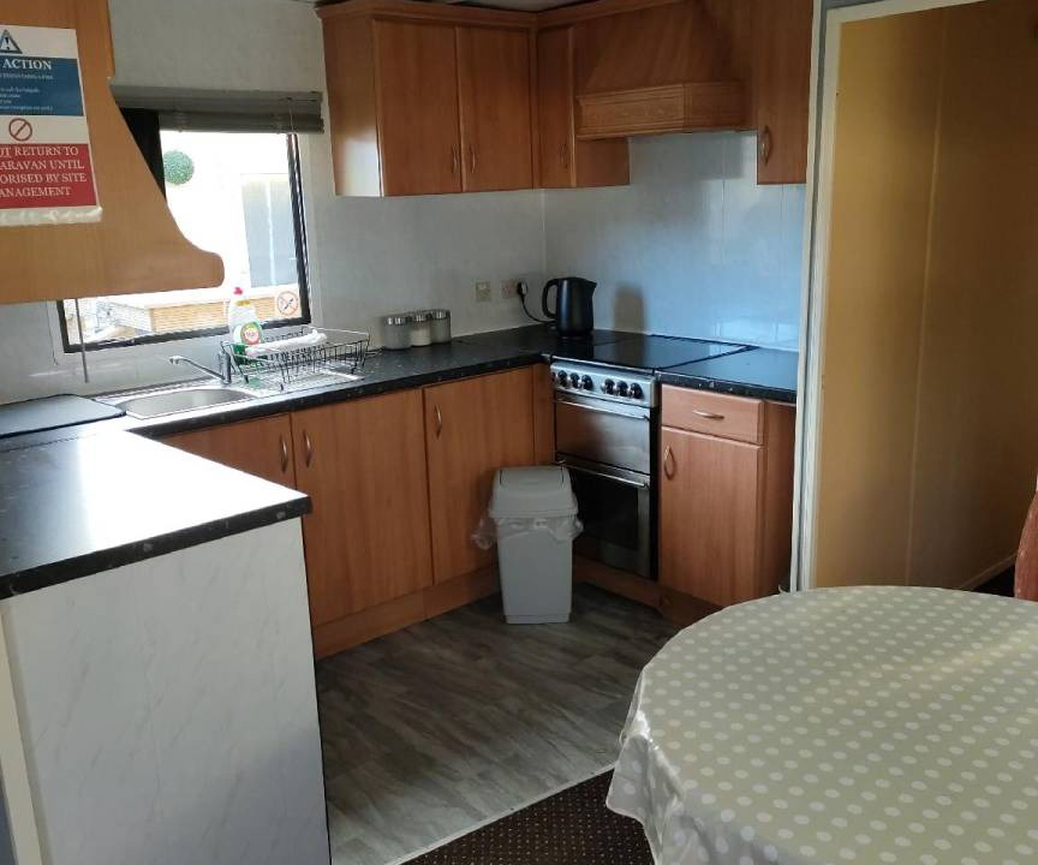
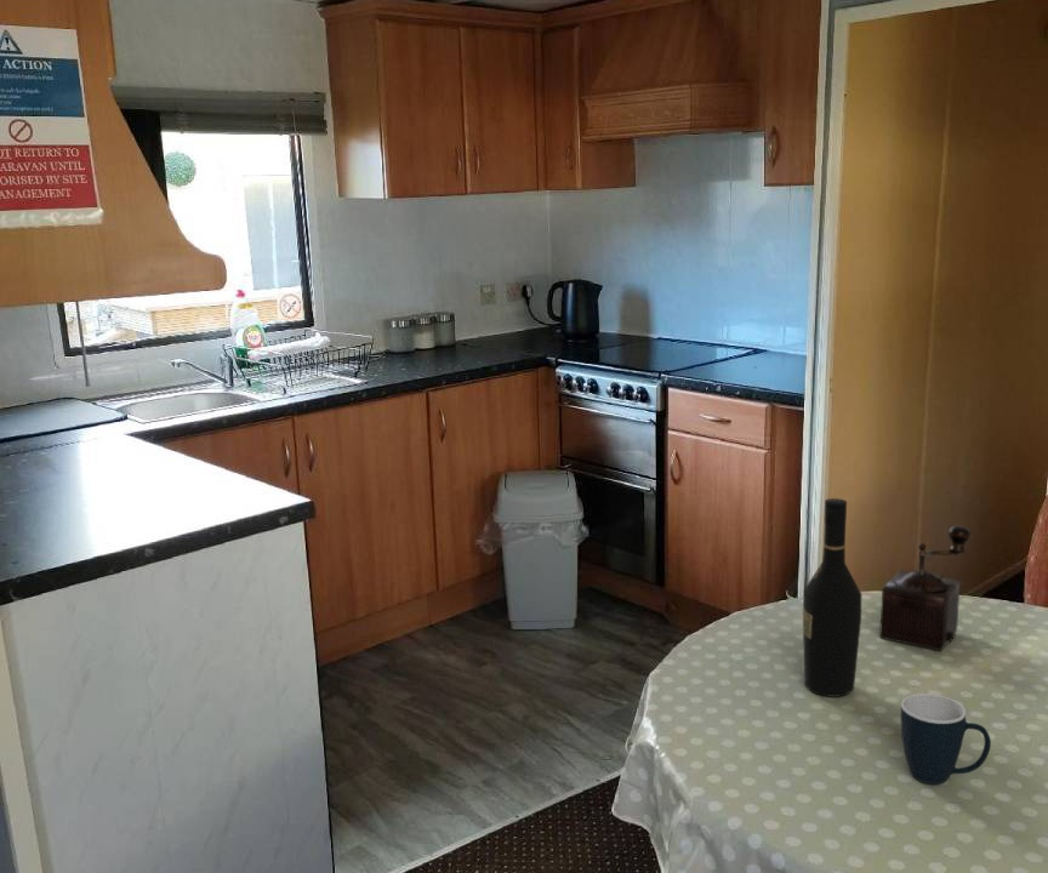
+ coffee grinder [878,525,973,652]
+ mug [900,692,992,786]
+ wine bottle [802,497,862,698]
